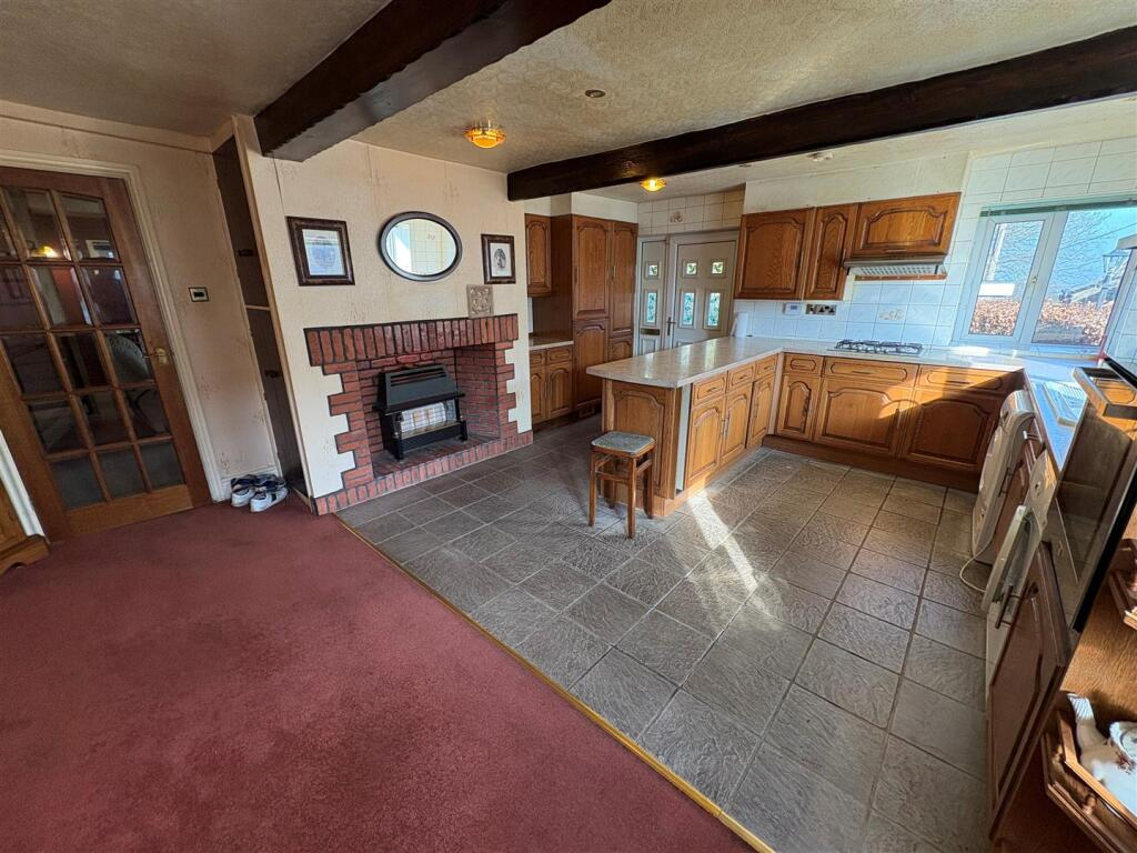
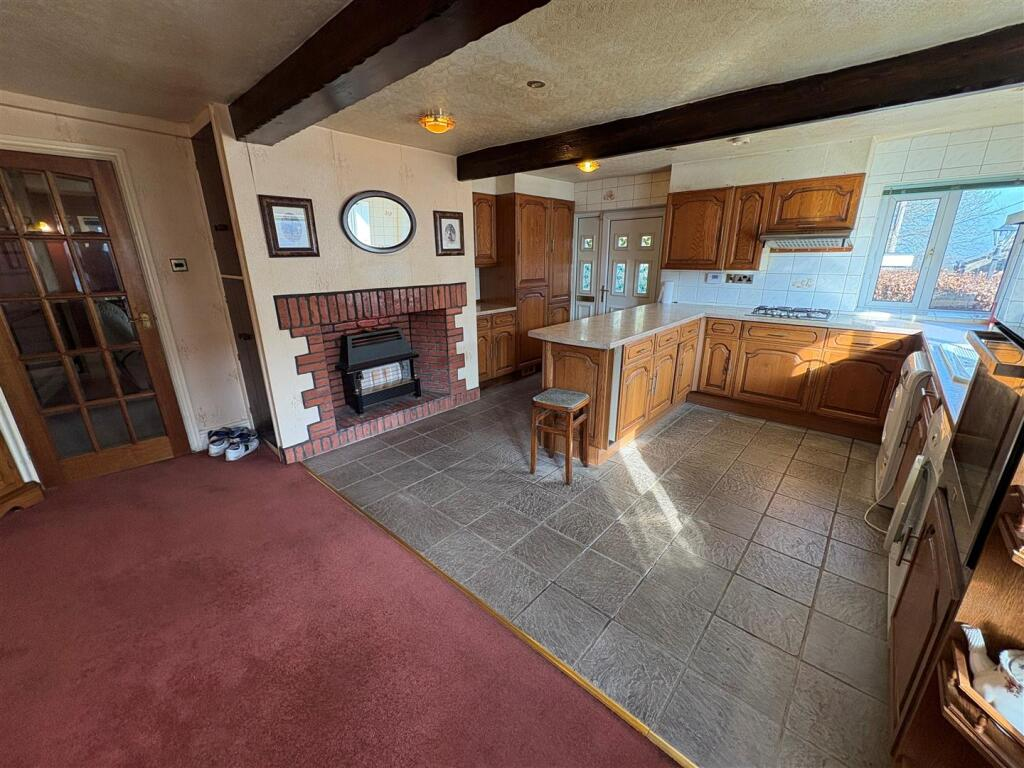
- wall ornament [465,283,495,320]
